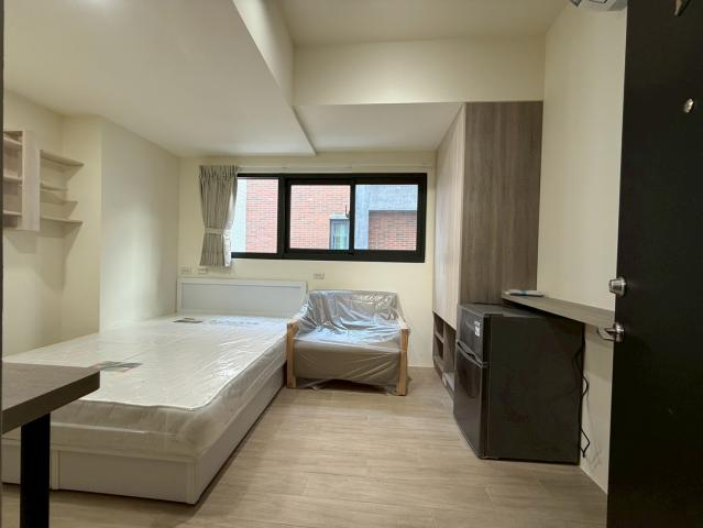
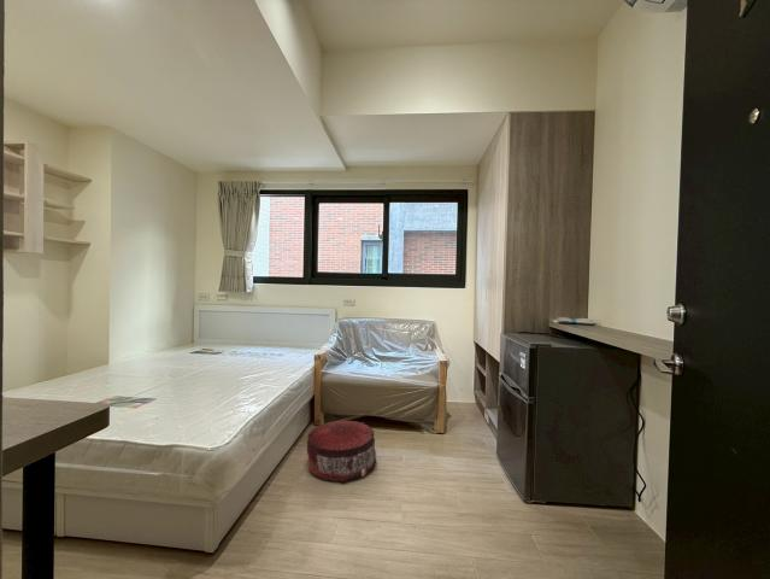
+ pouf [306,419,378,482]
